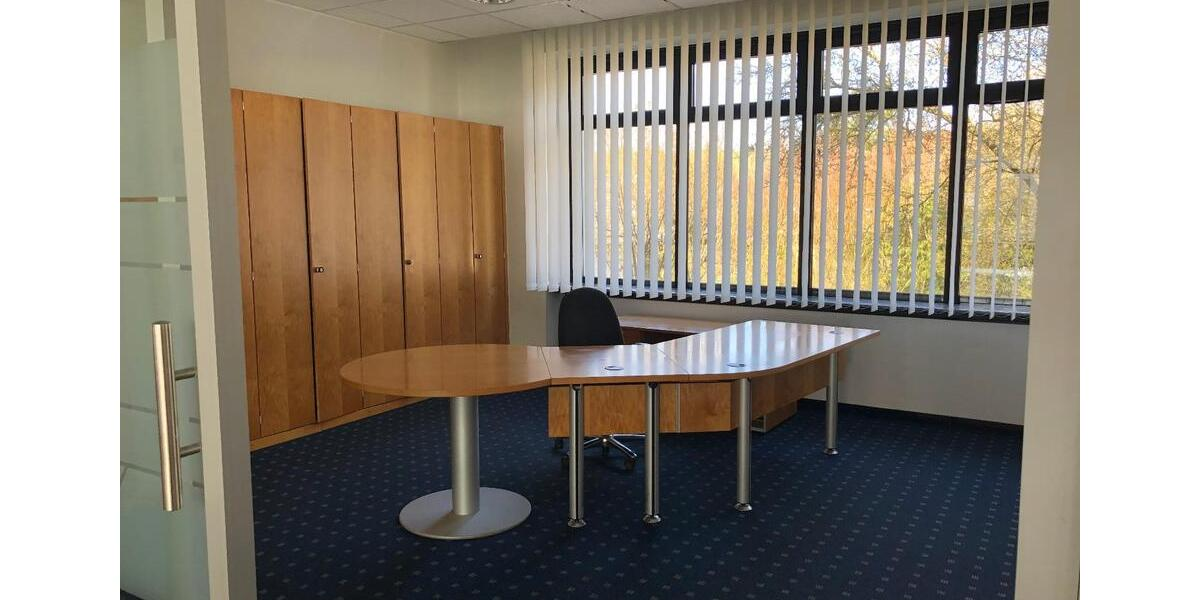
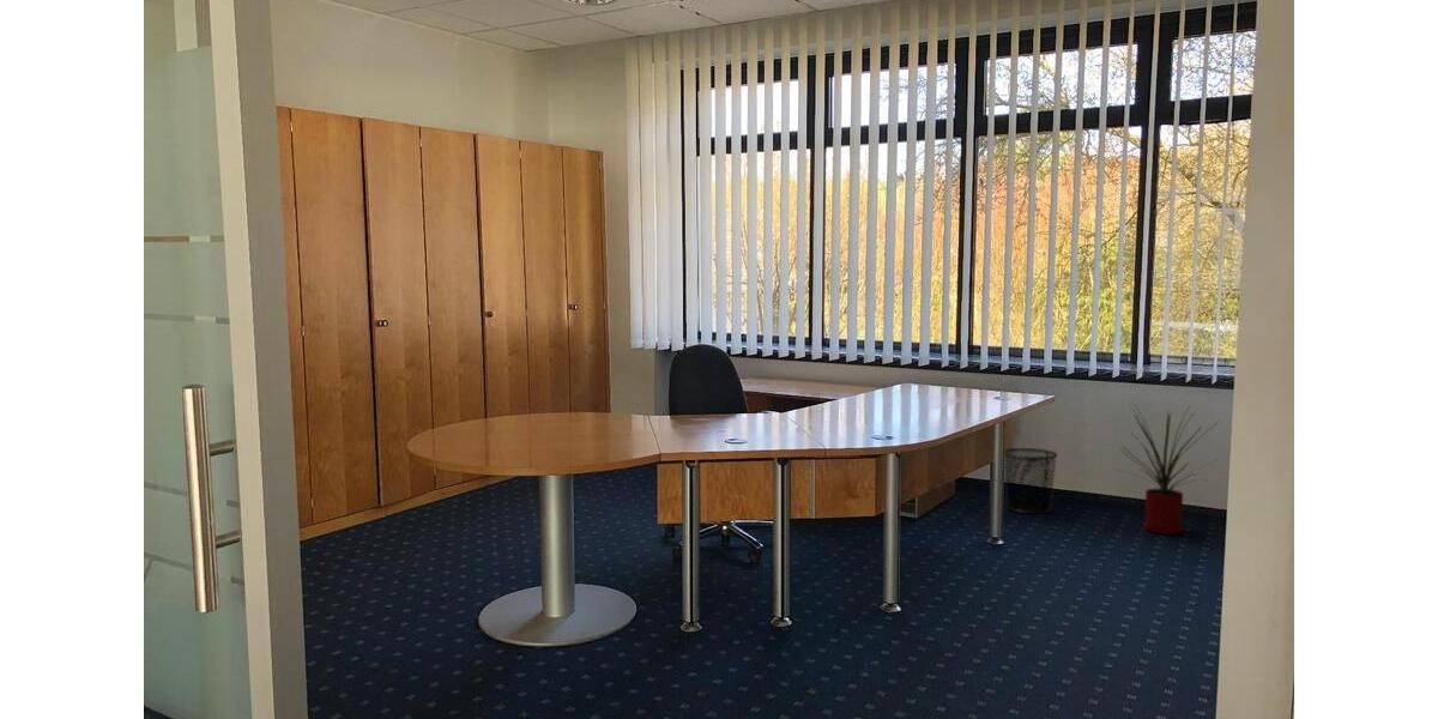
+ house plant [1114,401,1220,536]
+ waste bin [1004,447,1058,515]
